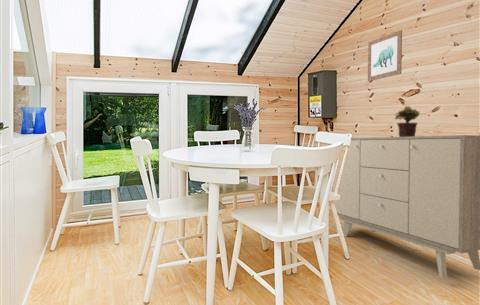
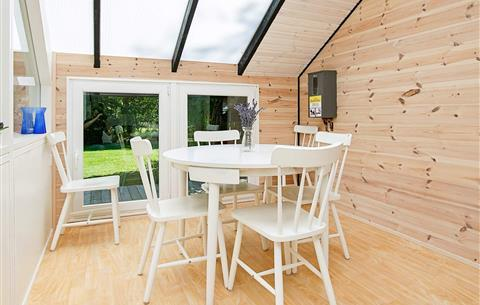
- wall art [367,29,403,82]
- potted plant [393,105,421,137]
- sideboard [329,134,480,279]
